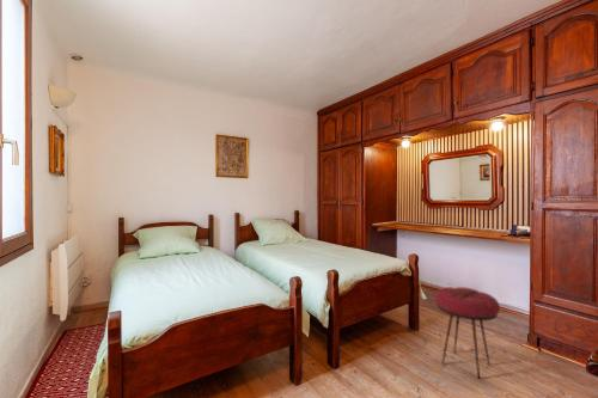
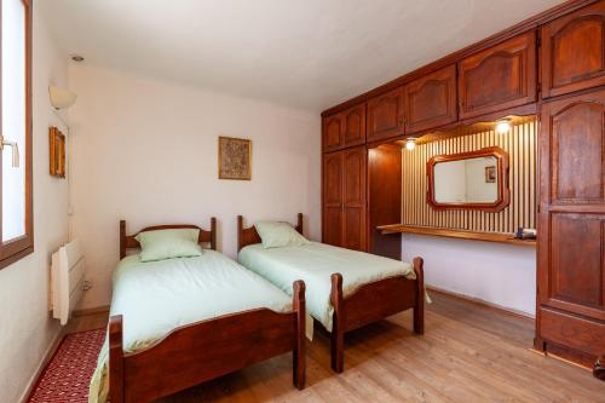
- stool [433,286,501,380]
